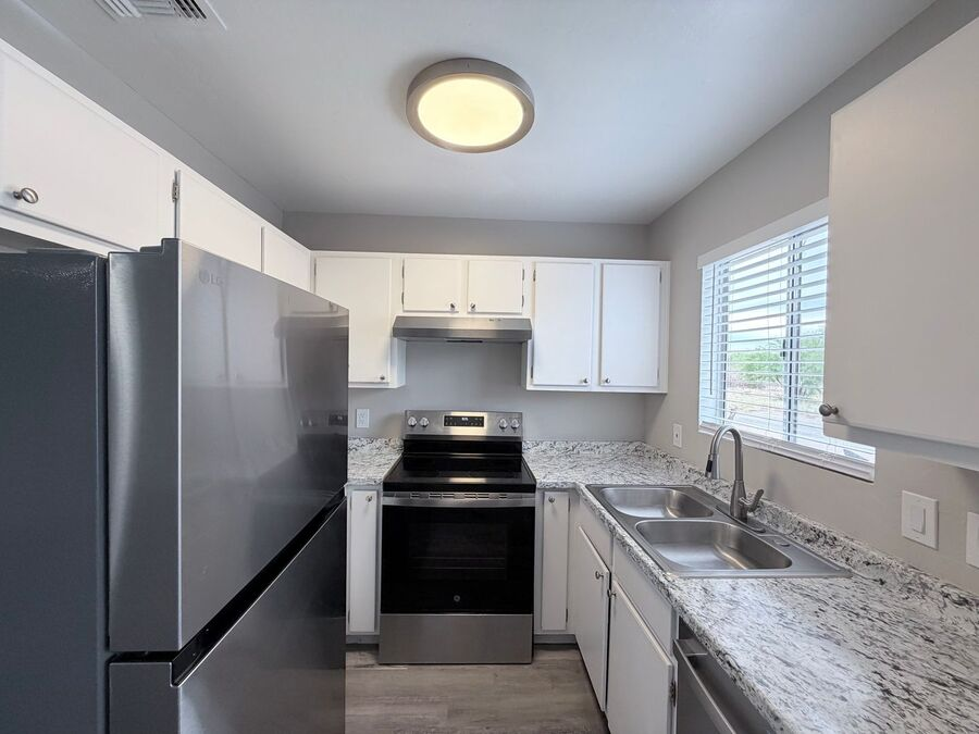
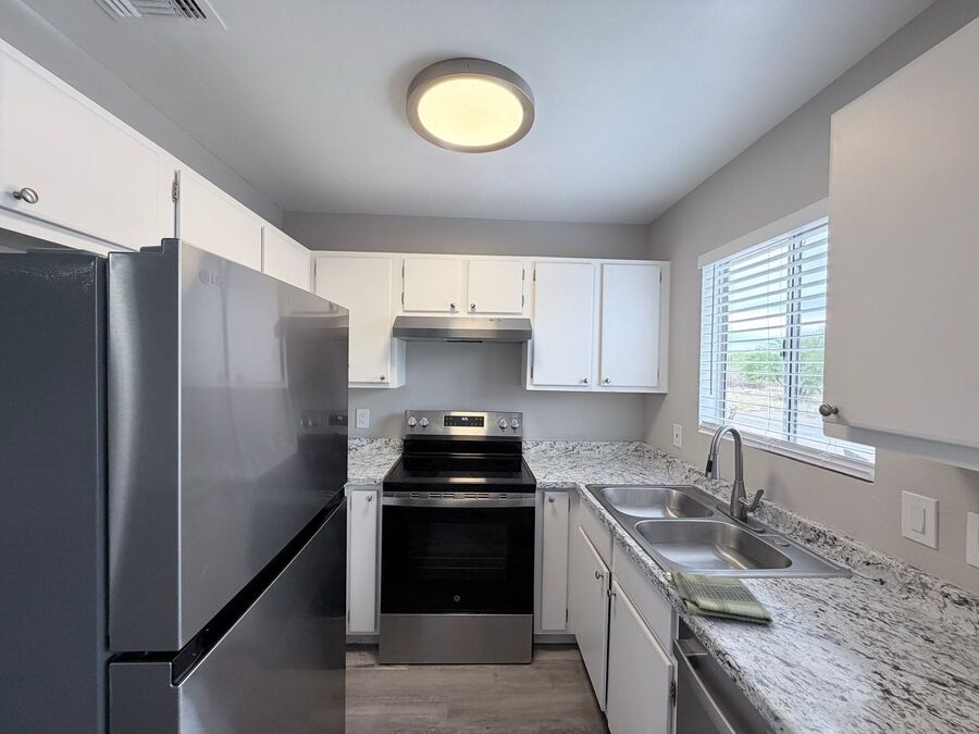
+ dish towel [670,570,774,625]
